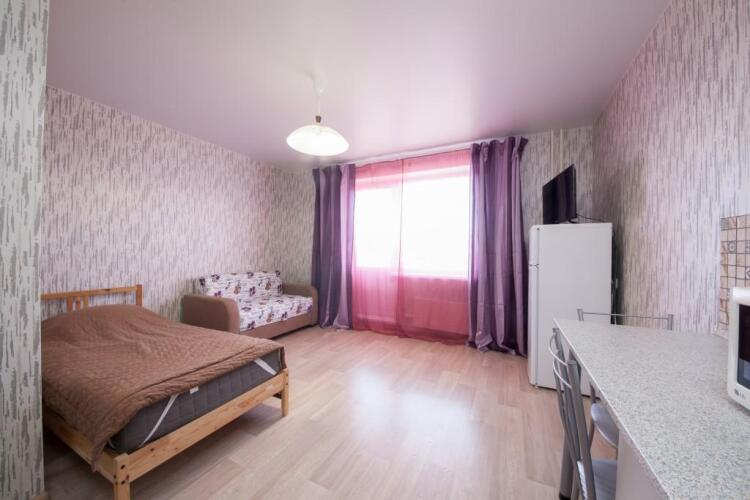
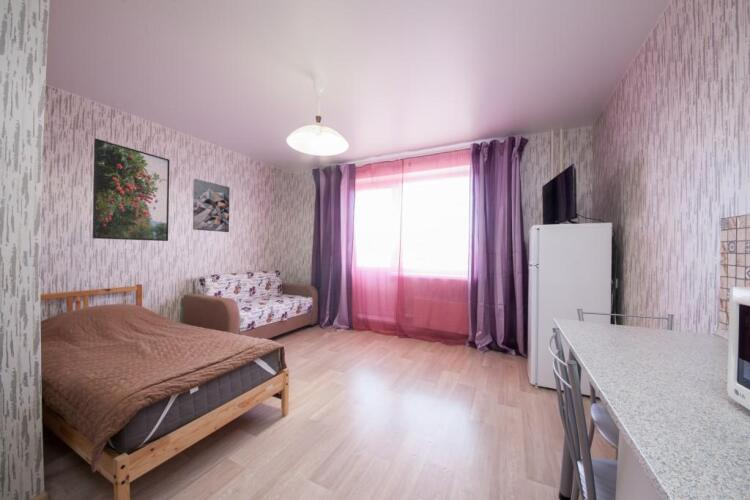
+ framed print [92,138,170,242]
+ wall art [192,178,231,233]
